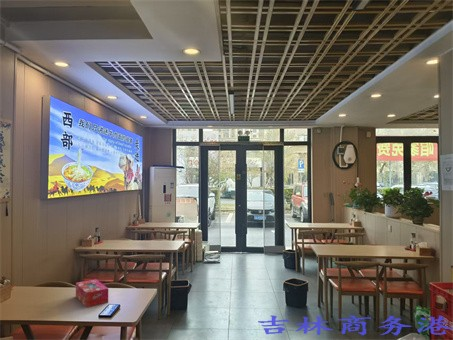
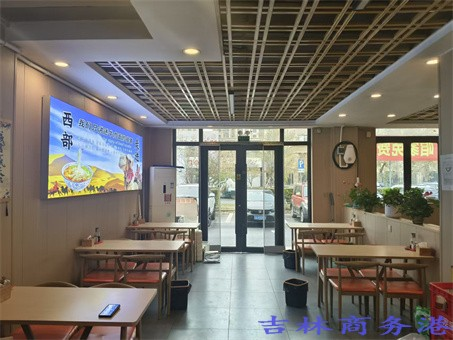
- tissue box [75,278,109,308]
